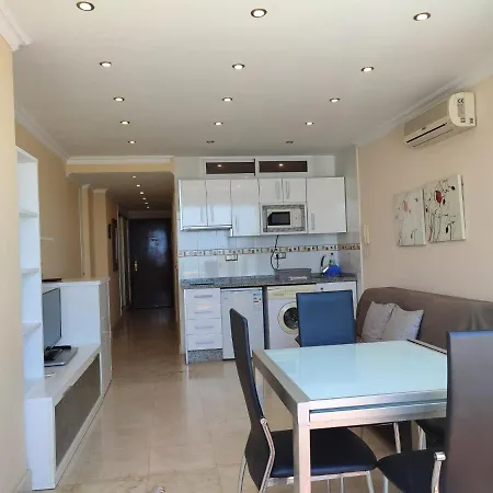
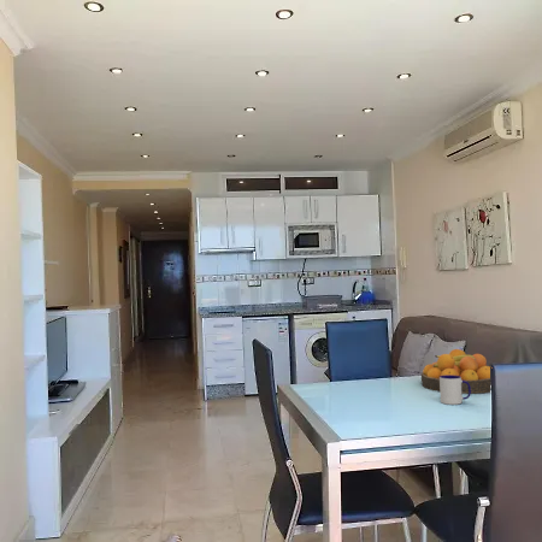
+ fruit bowl [420,348,491,395]
+ mug [438,375,472,406]
